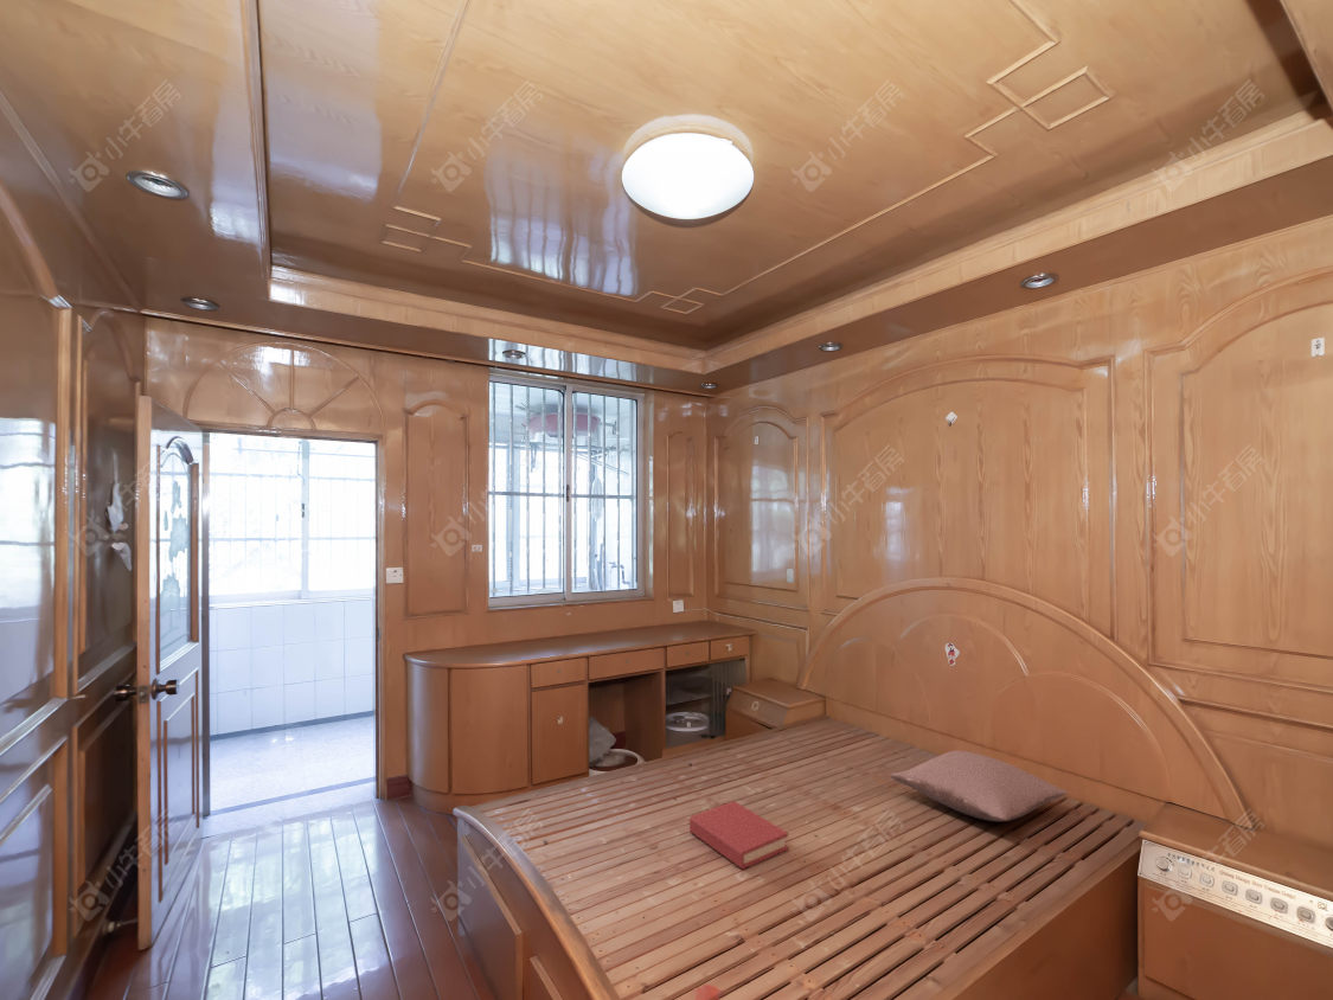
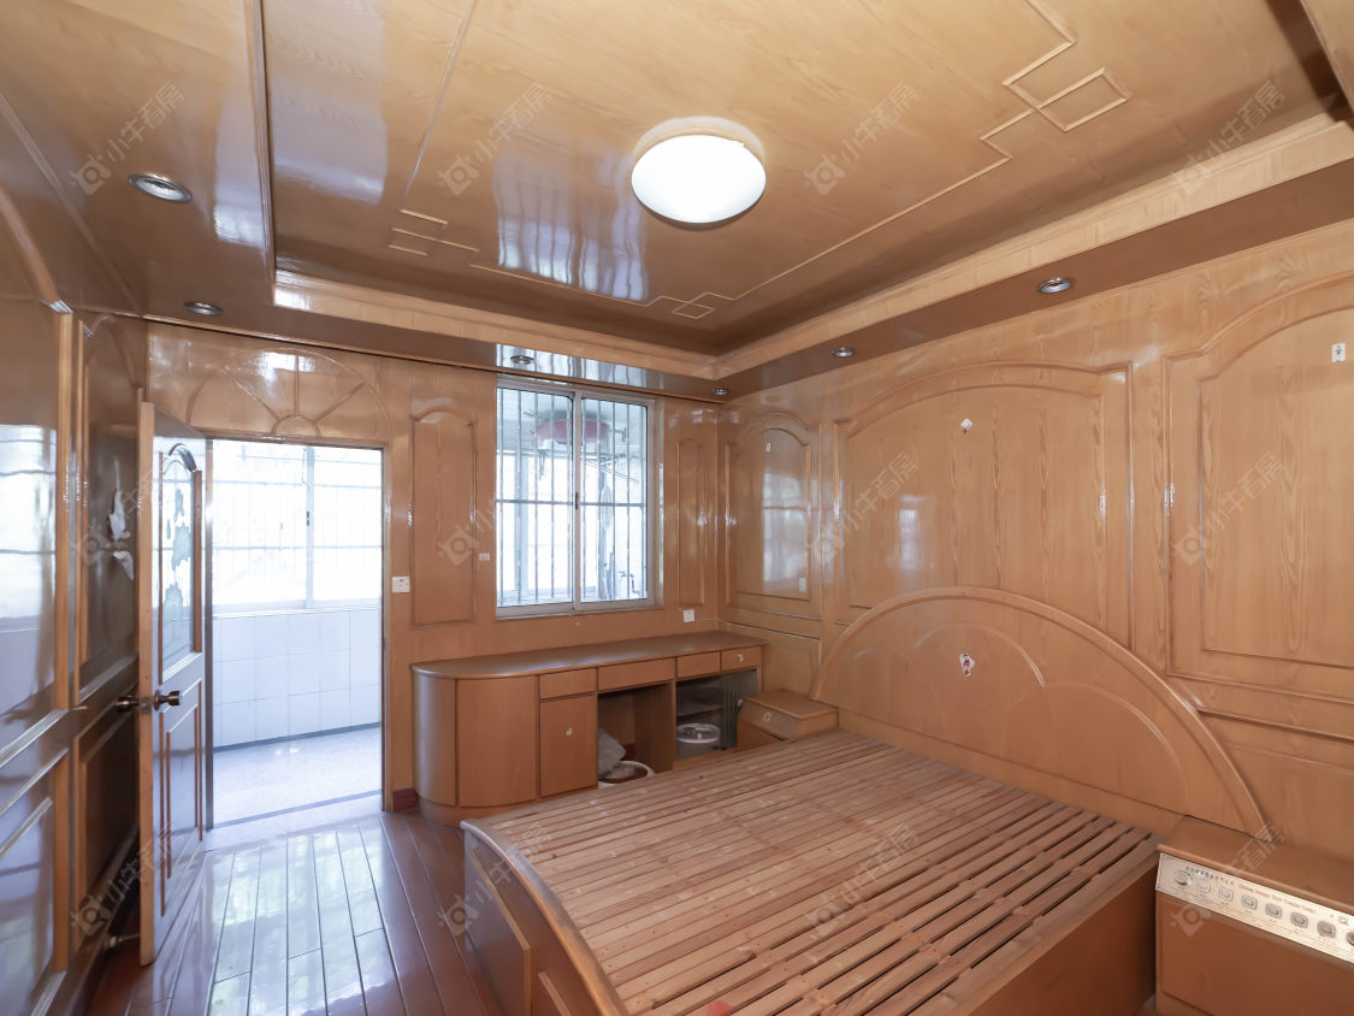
- hardback book [688,800,789,870]
- pillow [889,749,1069,822]
